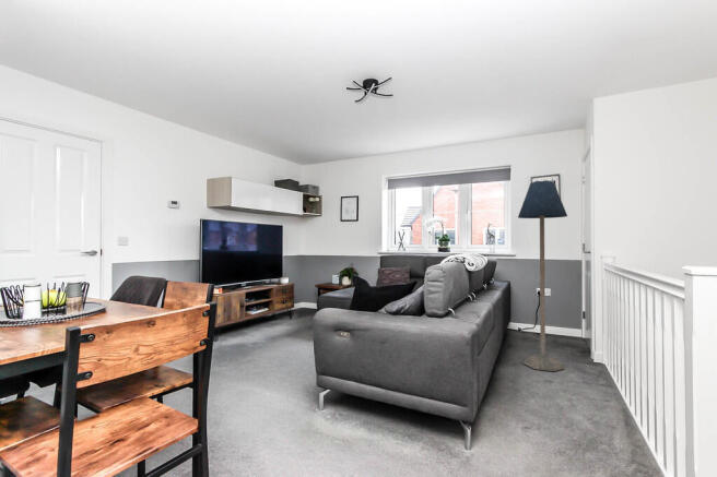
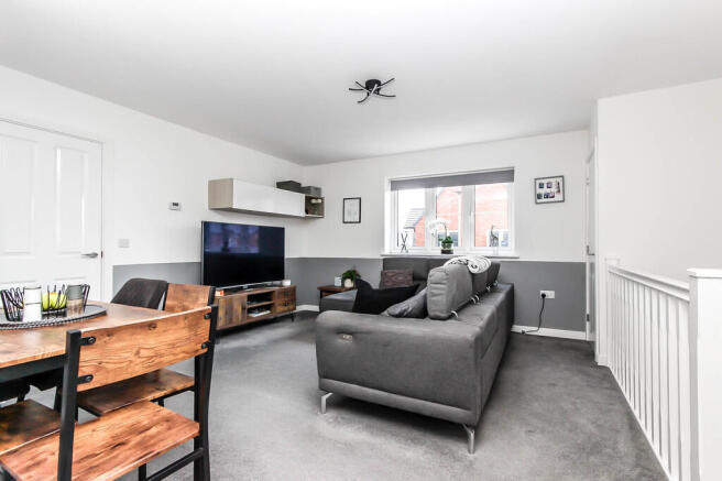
- floor lamp [517,180,568,372]
